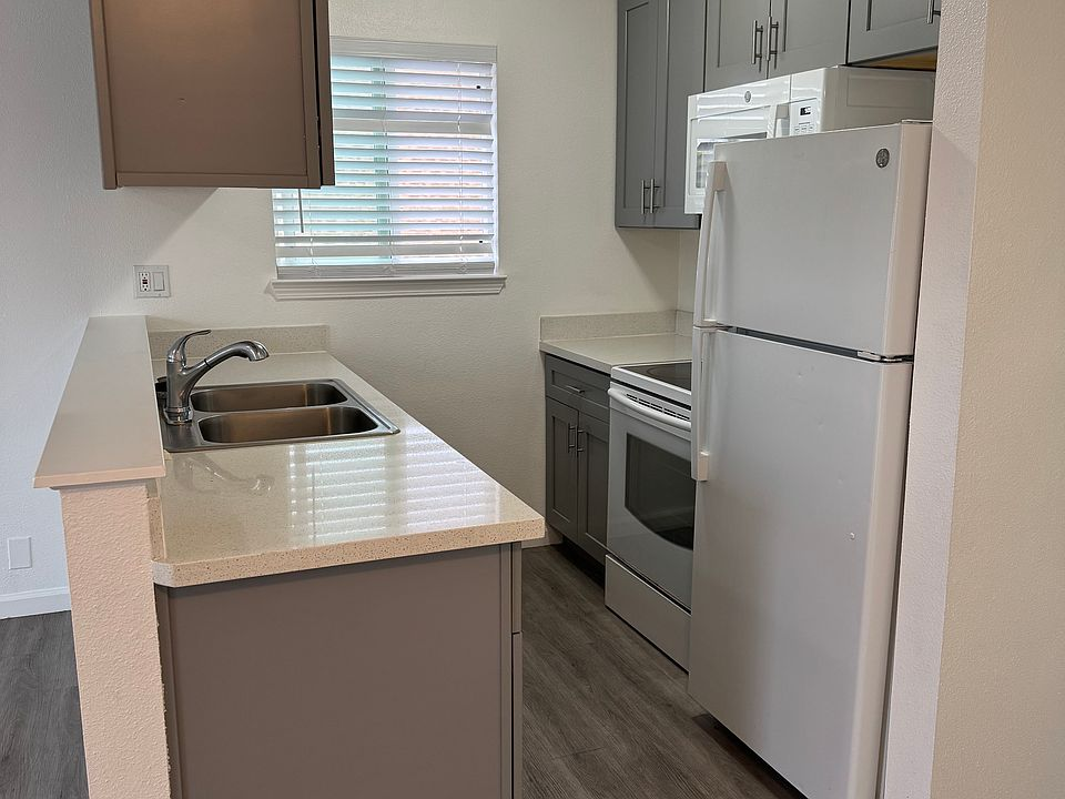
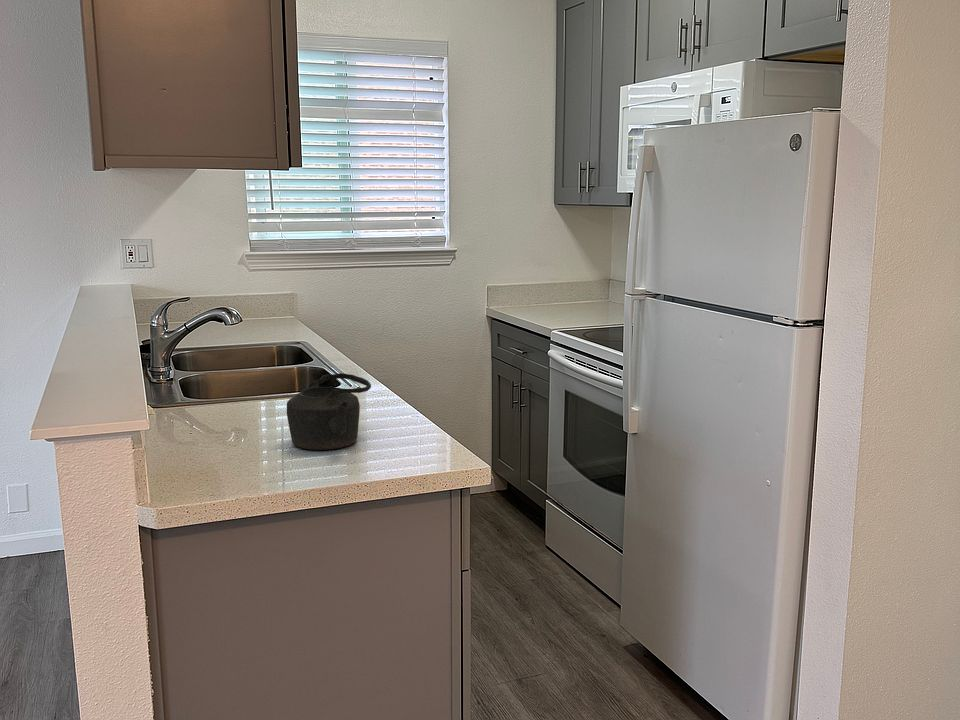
+ teapot [286,372,372,451]
